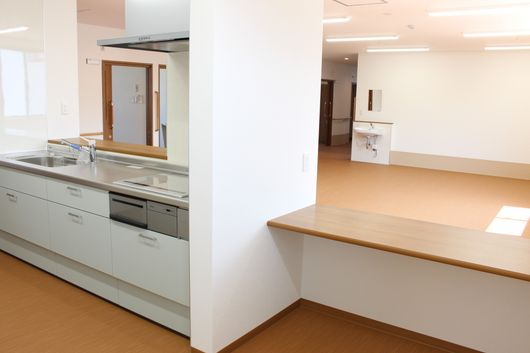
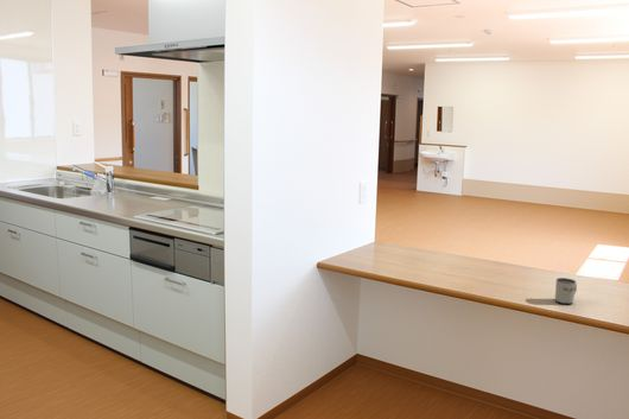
+ mug [554,277,578,305]
